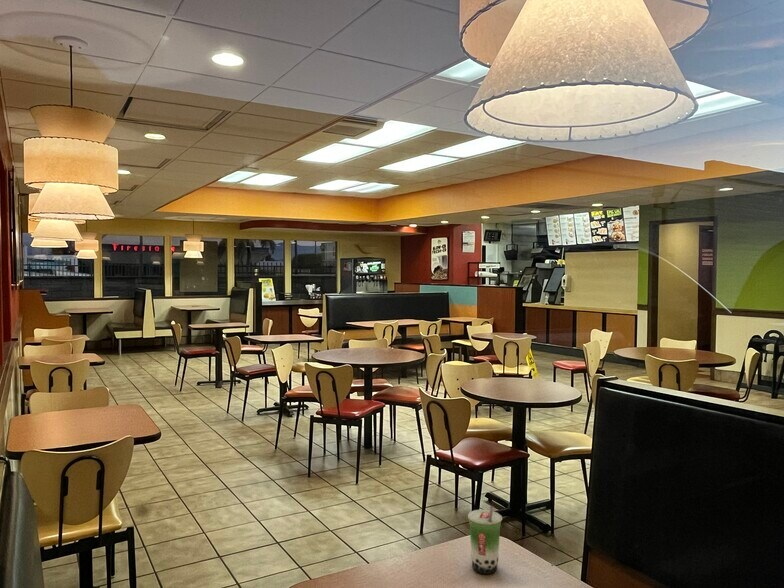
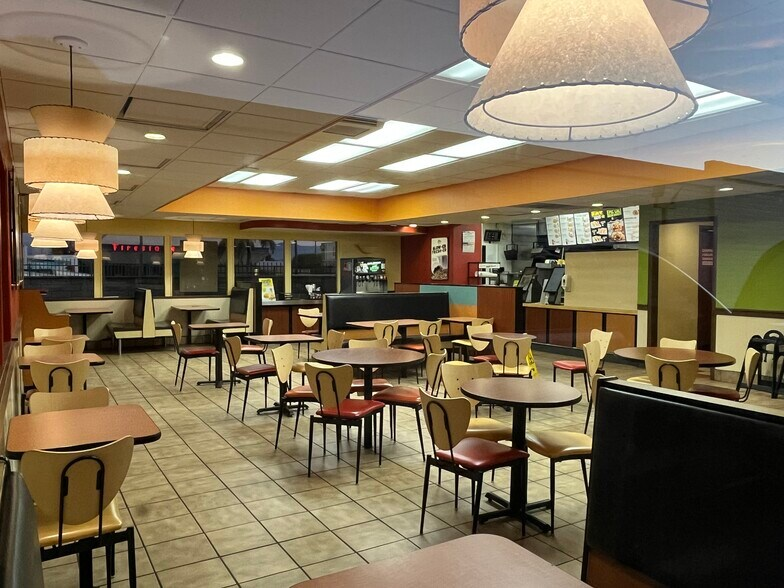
- beverage cup [467,505,503,575]
